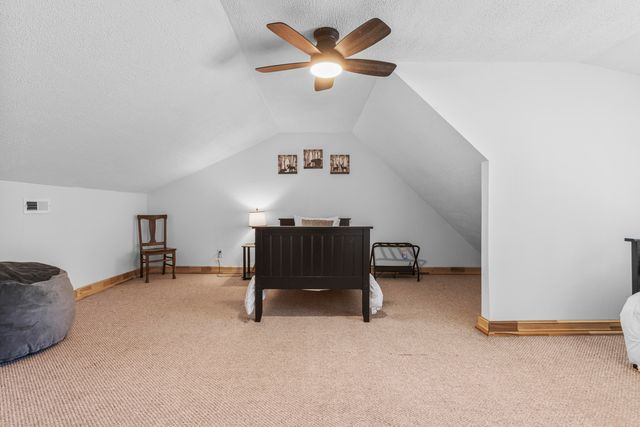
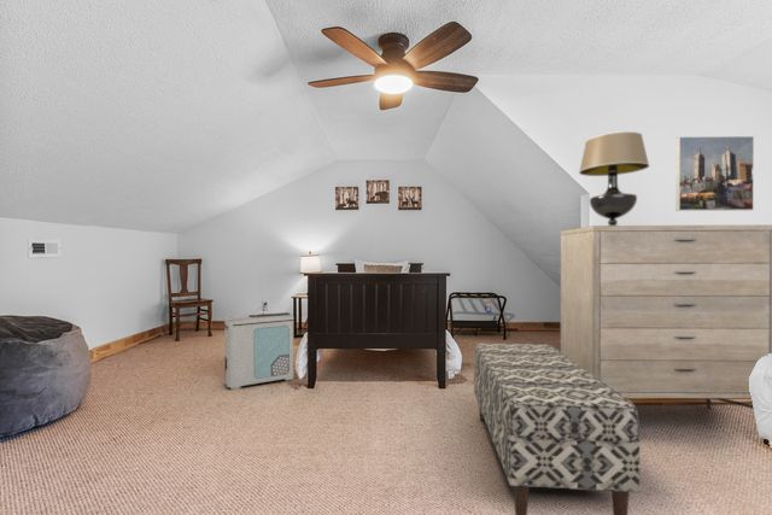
+ dresser [560,223,772,410]
+ bench [473,341,642,515]
+ table lamp [578,130,651,226]
+ air purifier [223,311,296,391]
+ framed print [674,135,755,212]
